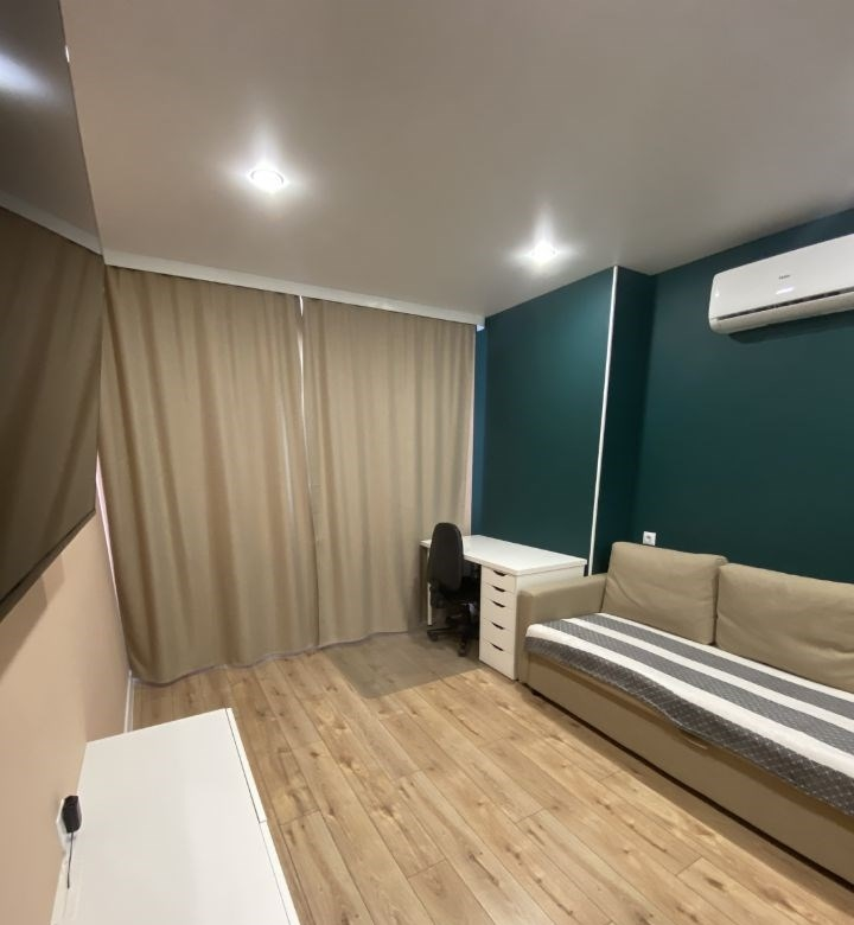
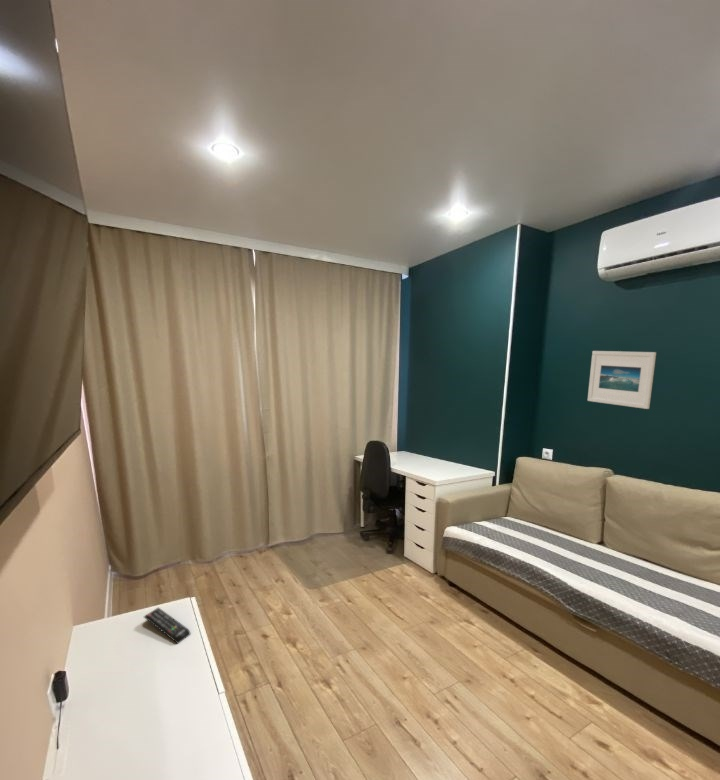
+ remote control [143,607,191,645]
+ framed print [587,350,657,410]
